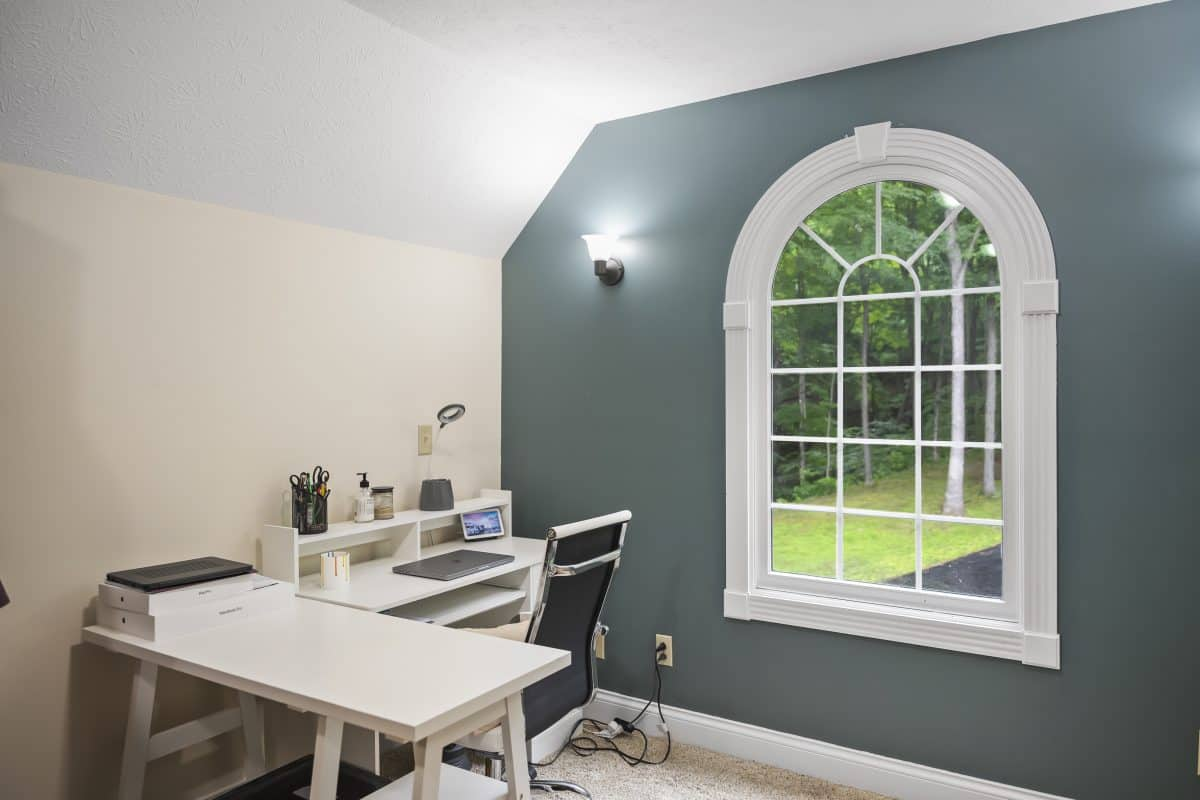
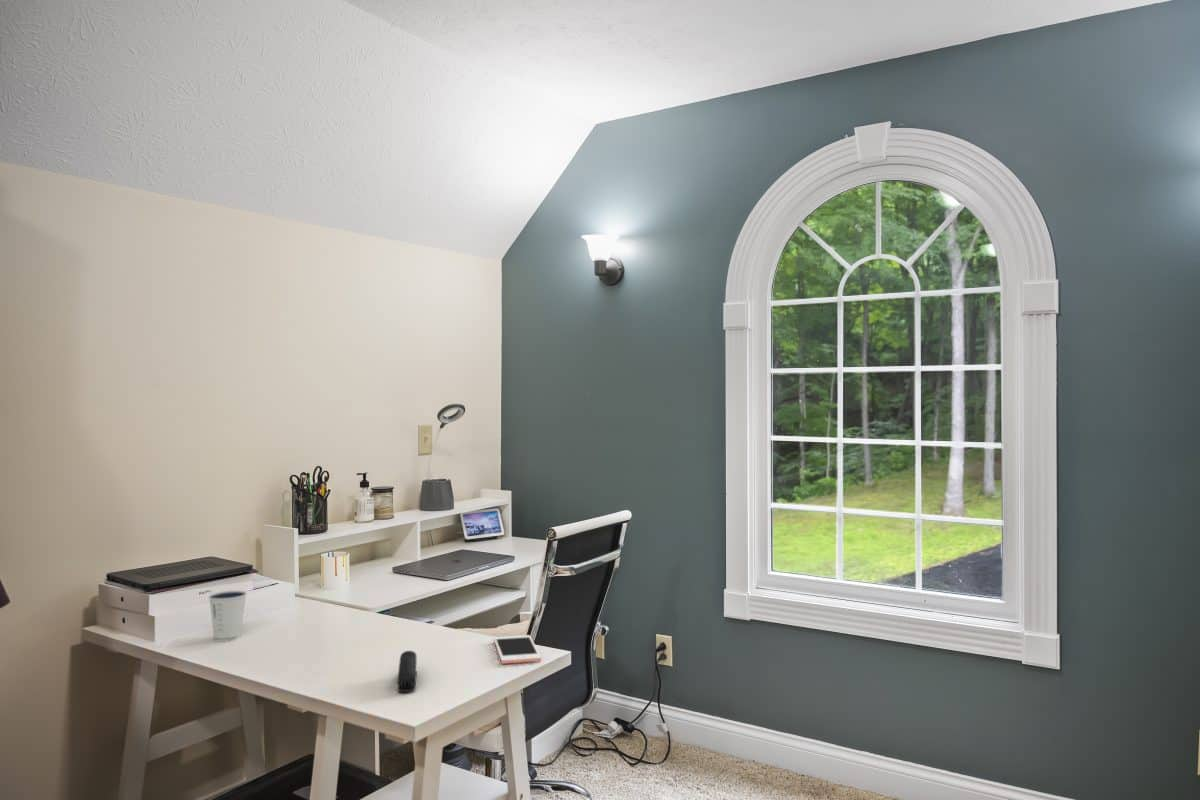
+ stapler [396,650,418,693]
+ dixie cup [207,590,248,643]
+ cell phone [493,634,542,665]
